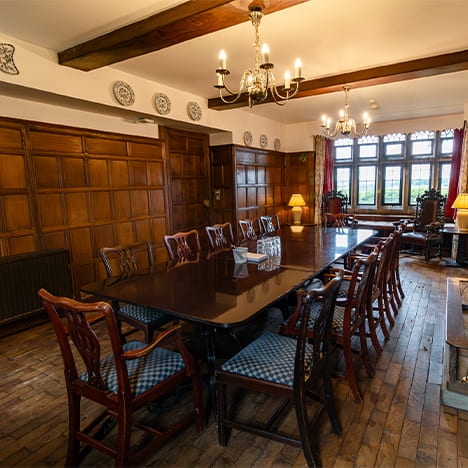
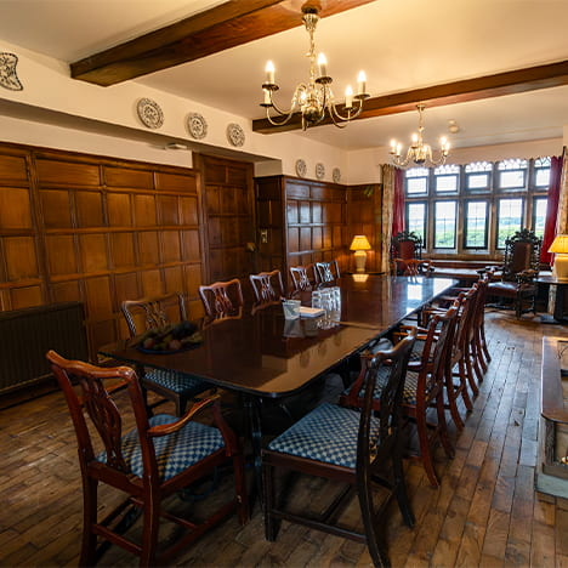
+ fruit bowl [136,319,205,354]
+ candle [297,316,319,339]
